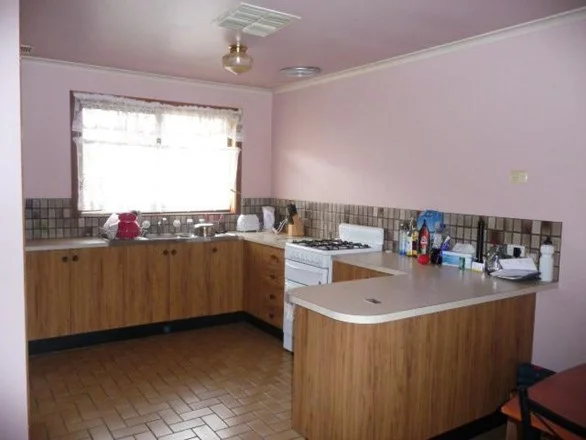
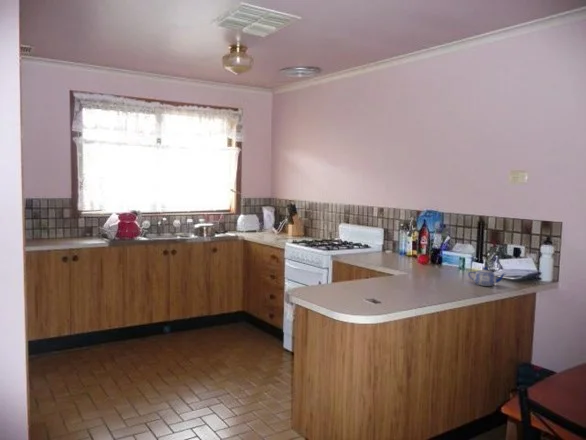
+ teapot [467,266,506,287]
